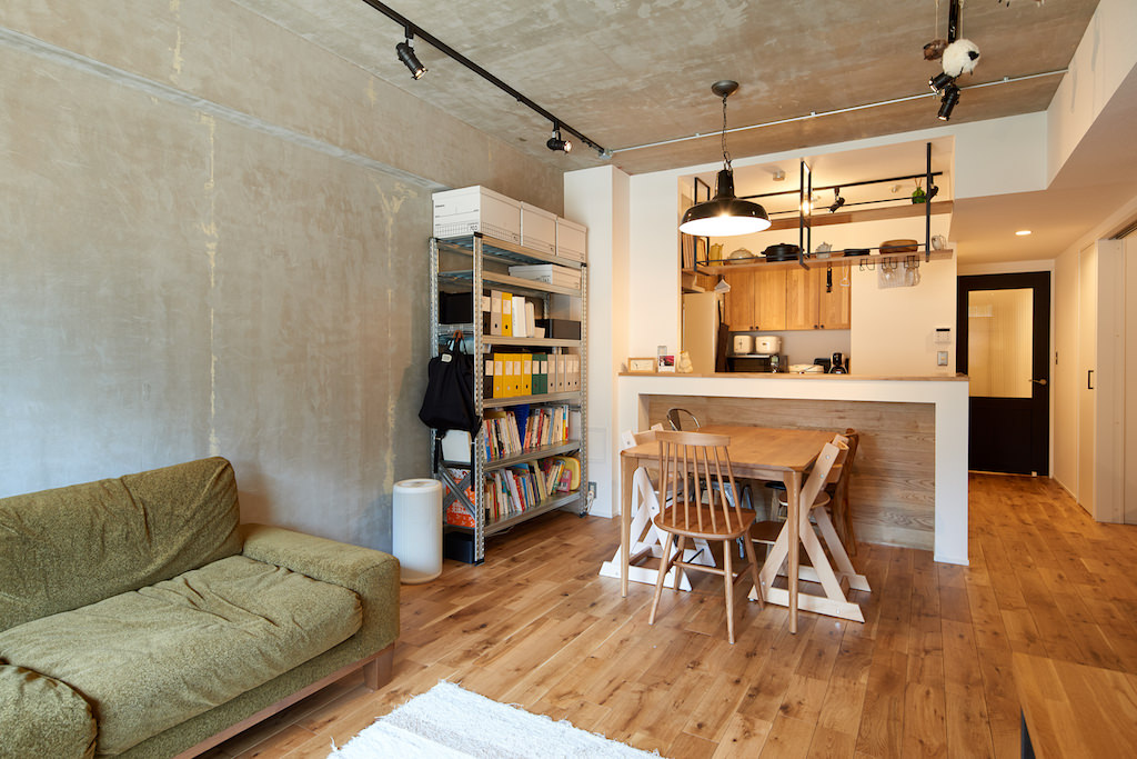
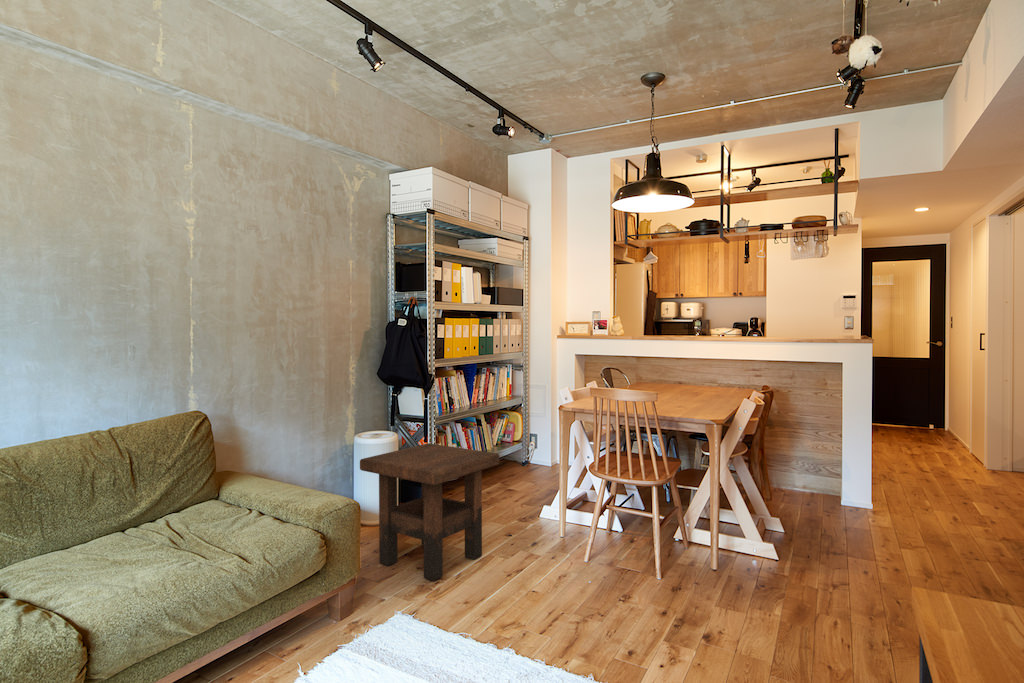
+ side table [359,442,500,582]
